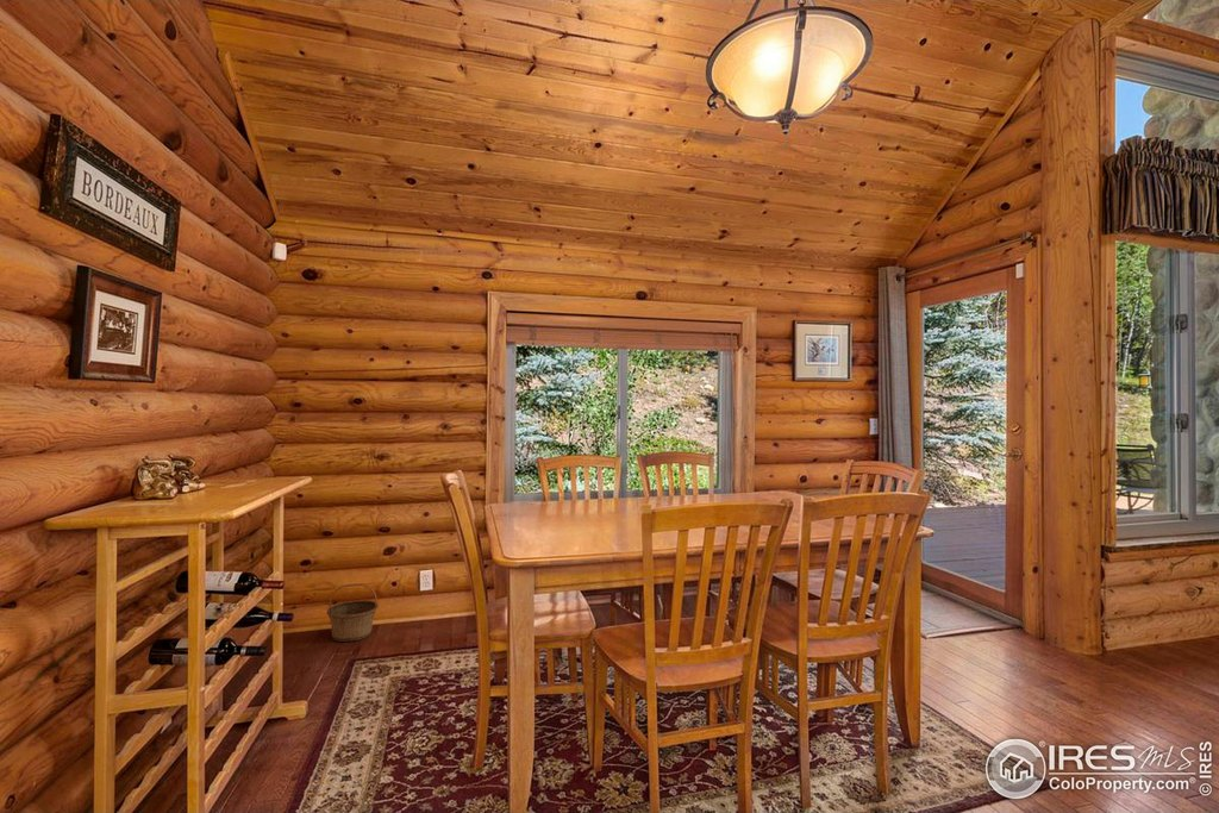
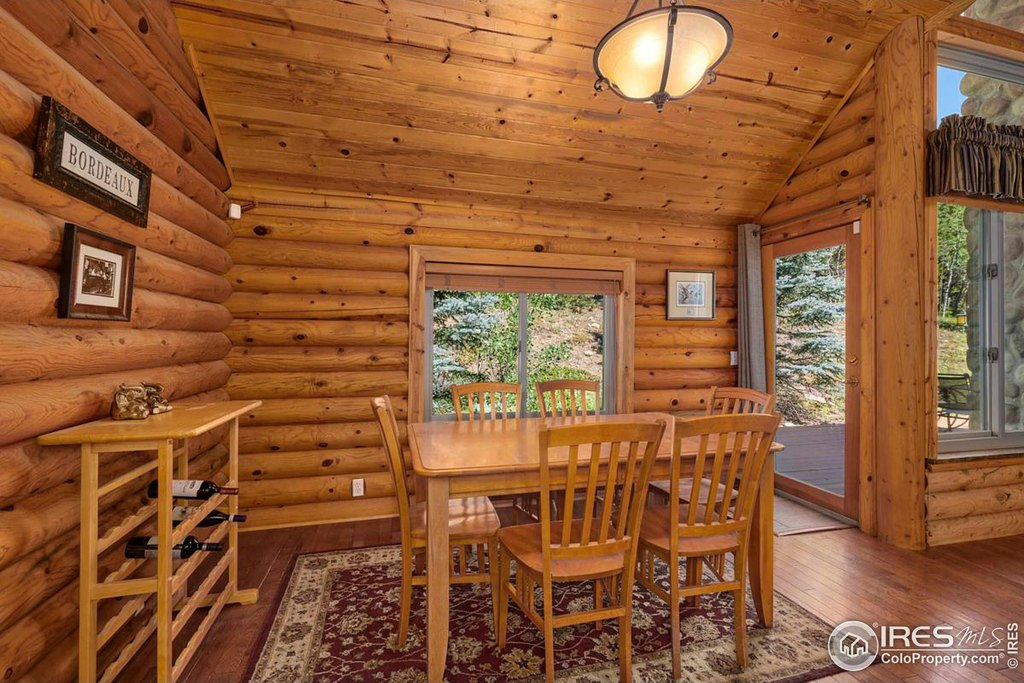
- basket [326,582,380,643]
